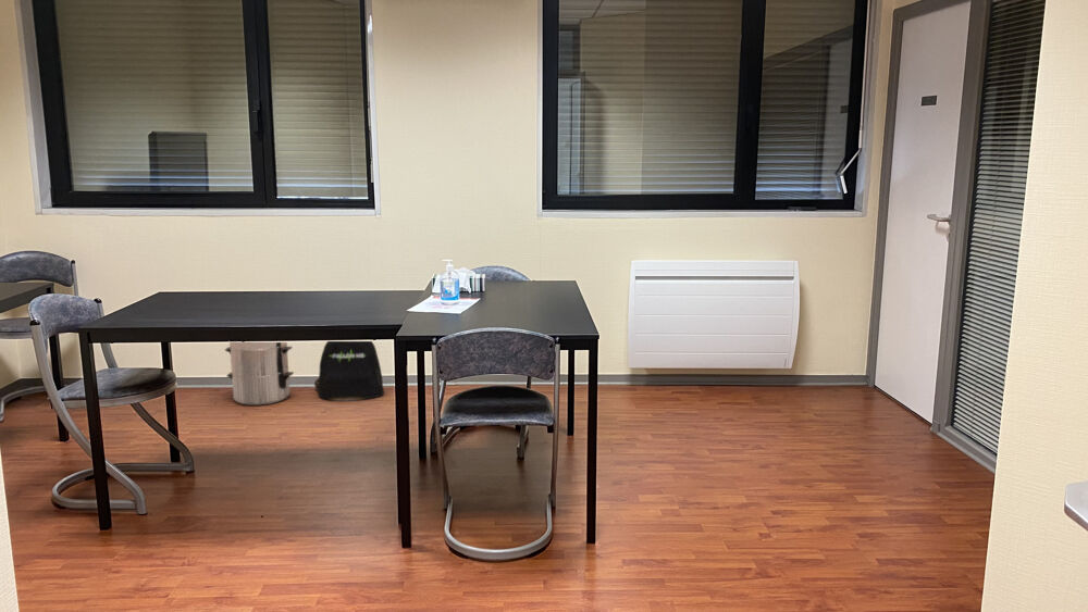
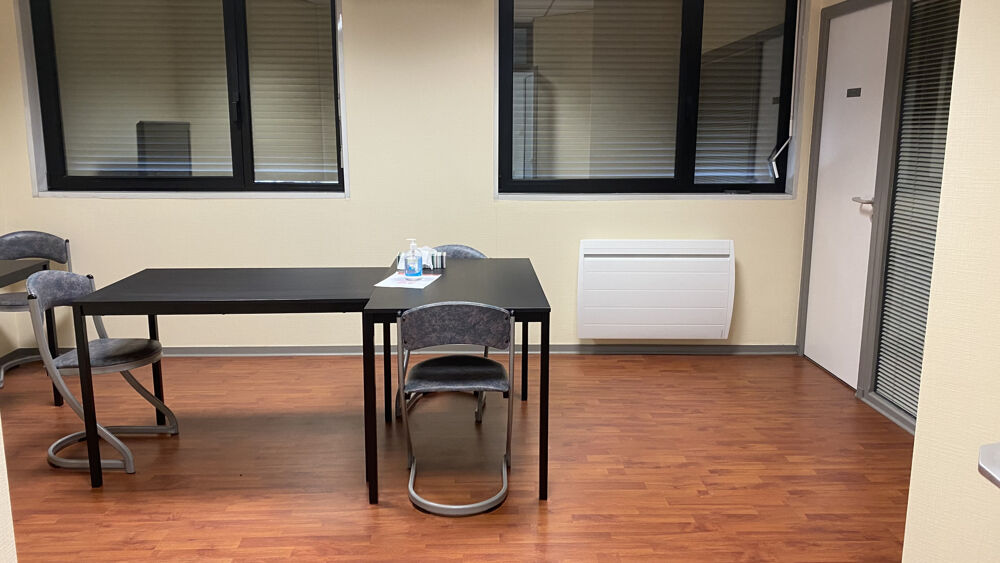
- waste bin [224,341,295,407]
- backpack [313,340,385,402]
